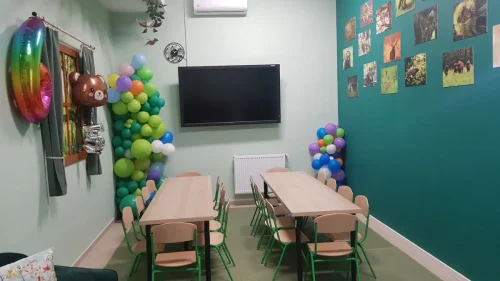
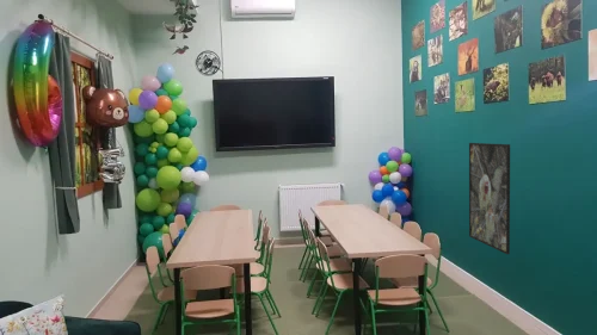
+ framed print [468,142,511,255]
